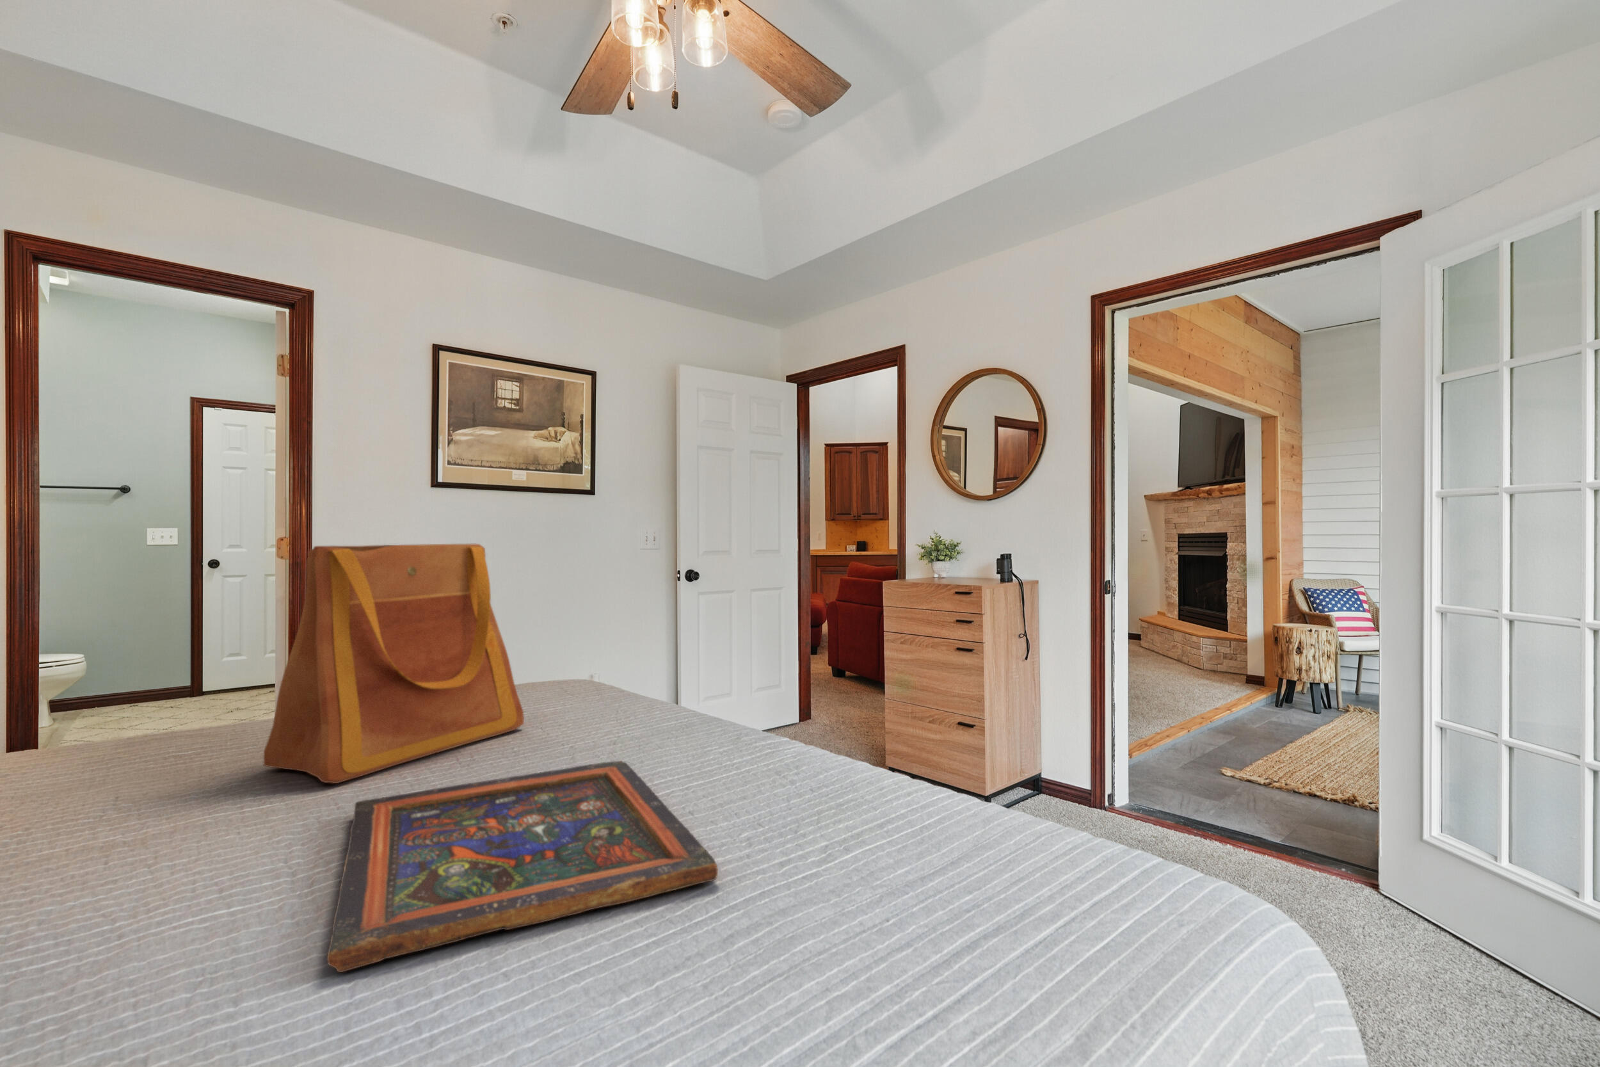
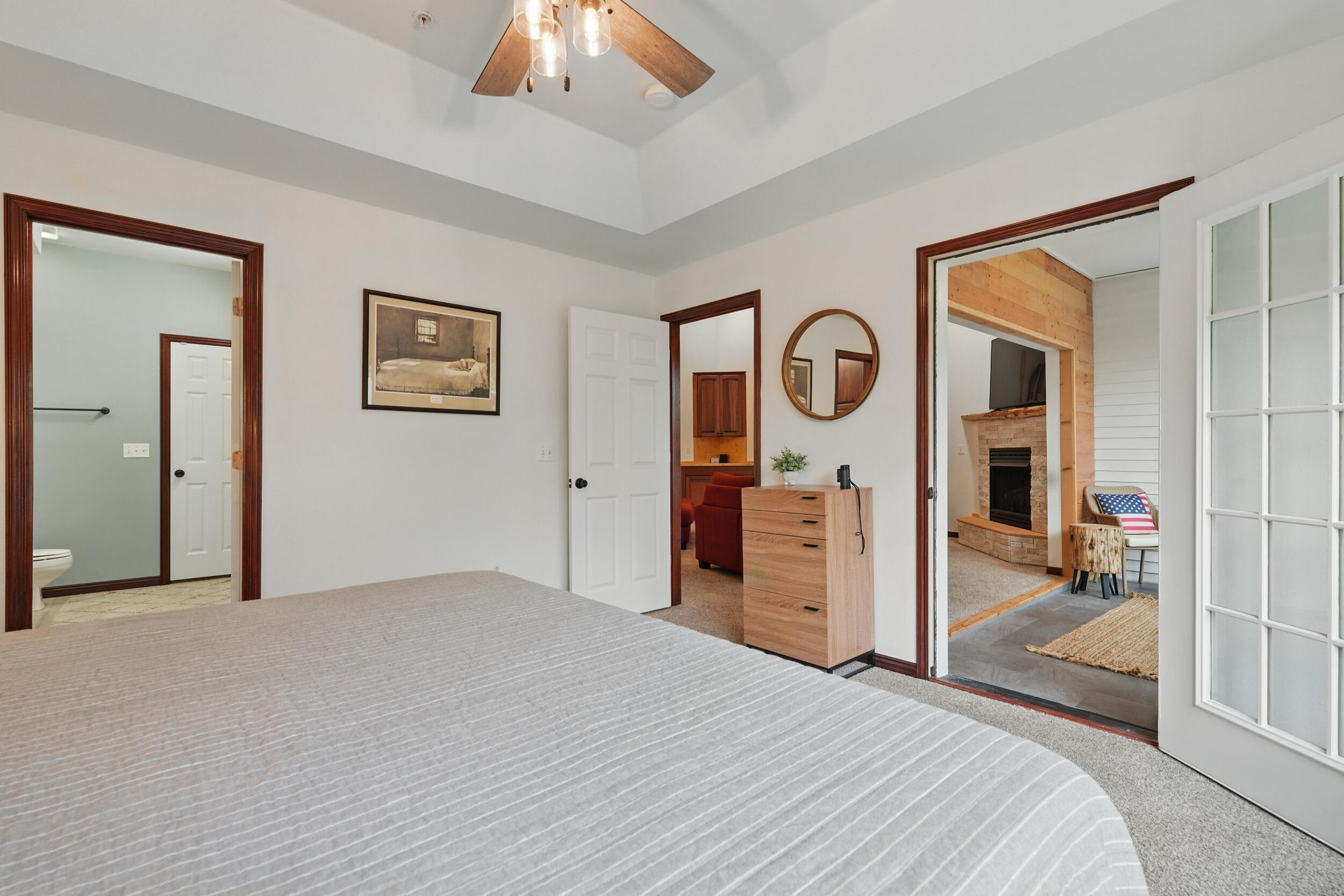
- painted panel [326,760,719,973]
- tote bag [263,543,525,784]
